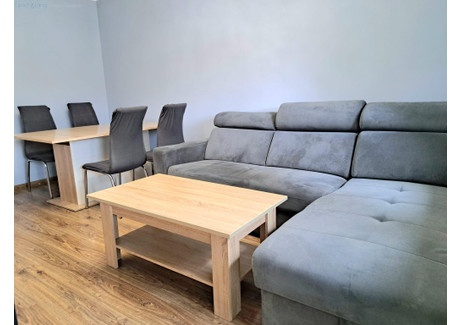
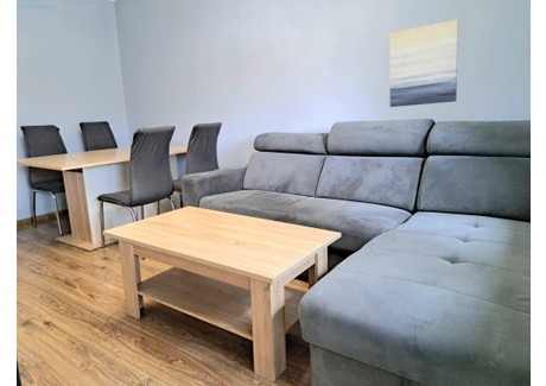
+ wall art [388,18,459,108]
